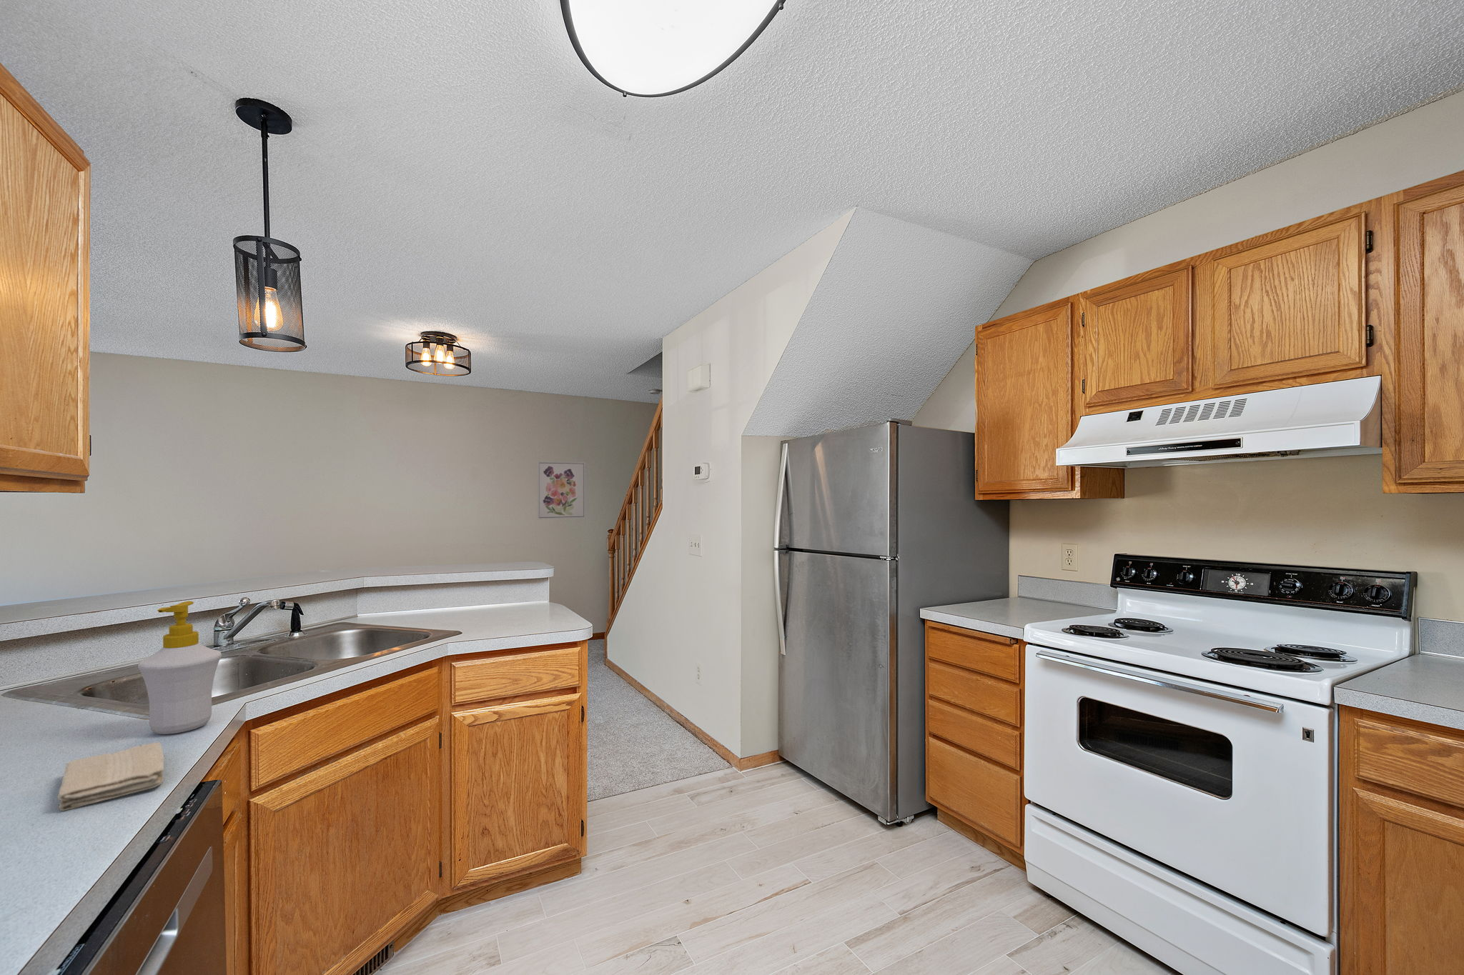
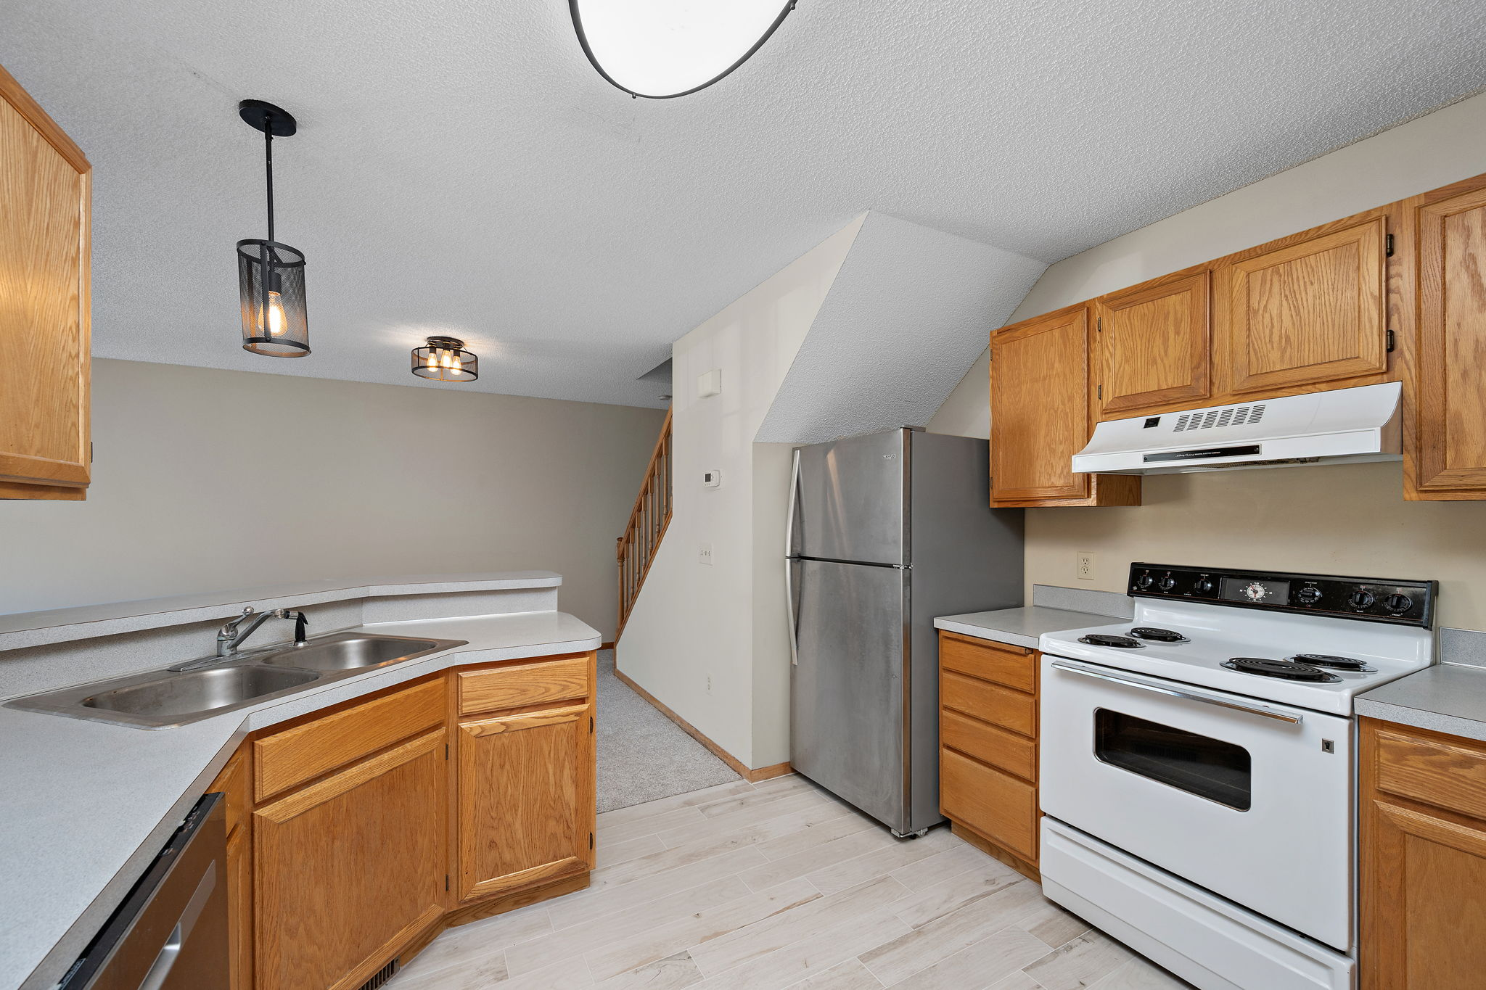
- soap bottle [137,601,222,735]
- washcloth [57,741,165,812]
- wall art [537,460,586,520]
